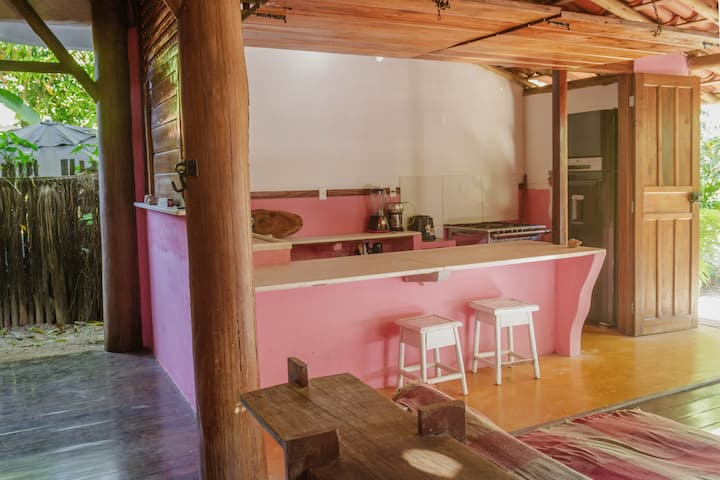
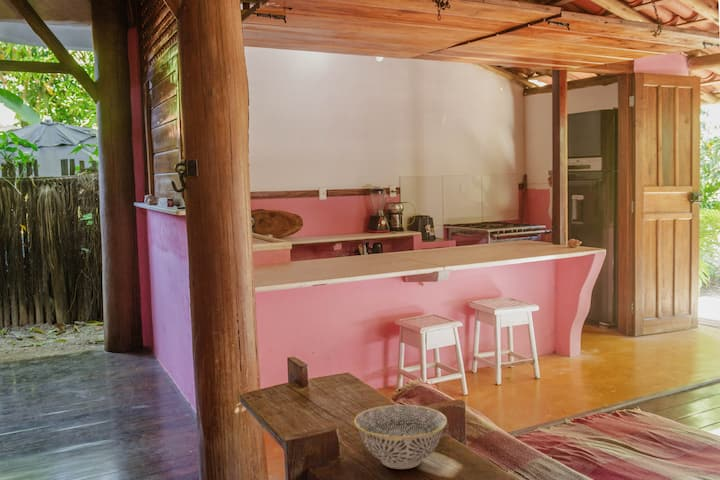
+ bowl [353,404,448,470]
